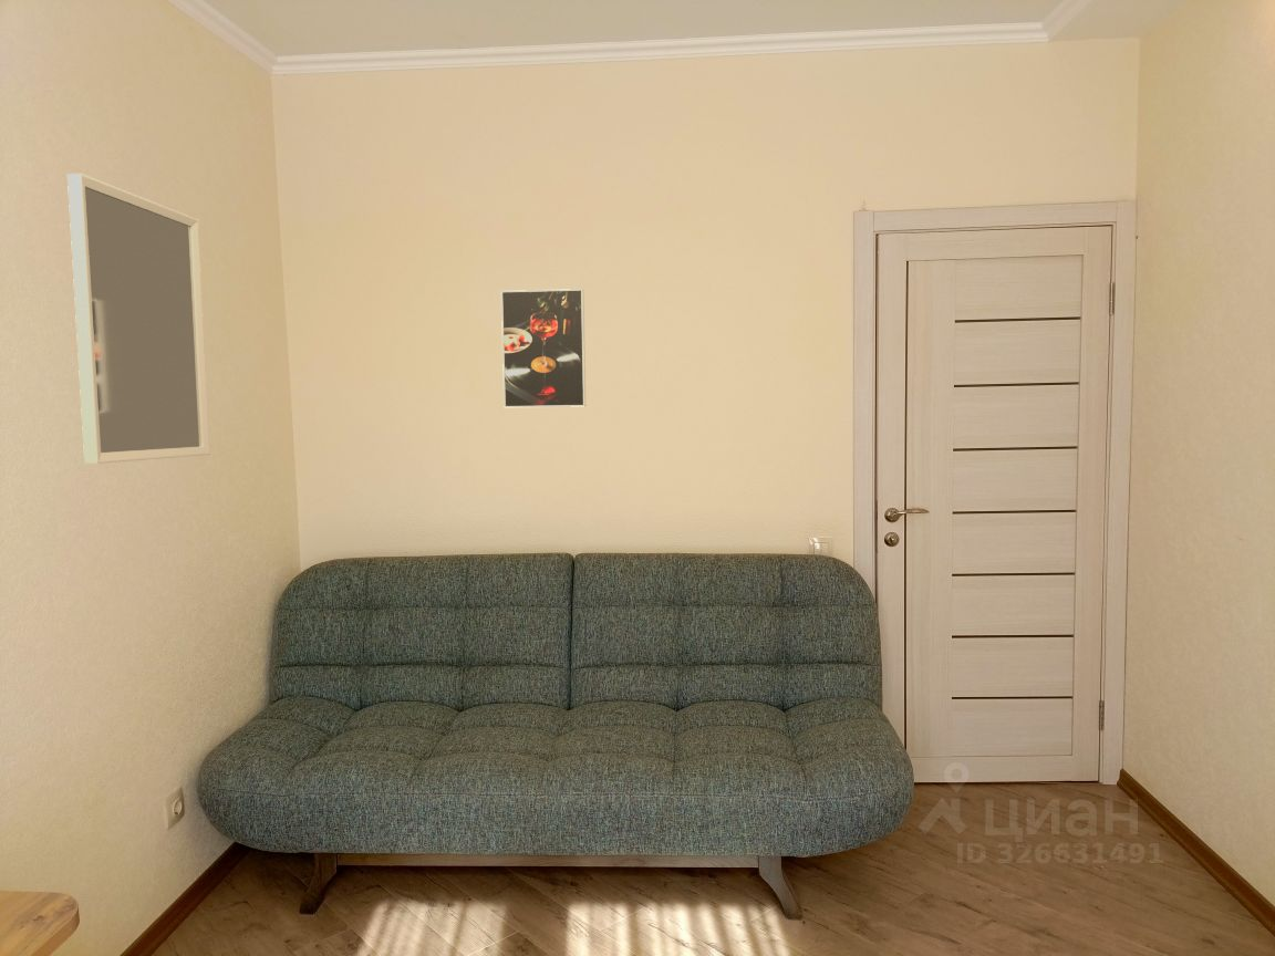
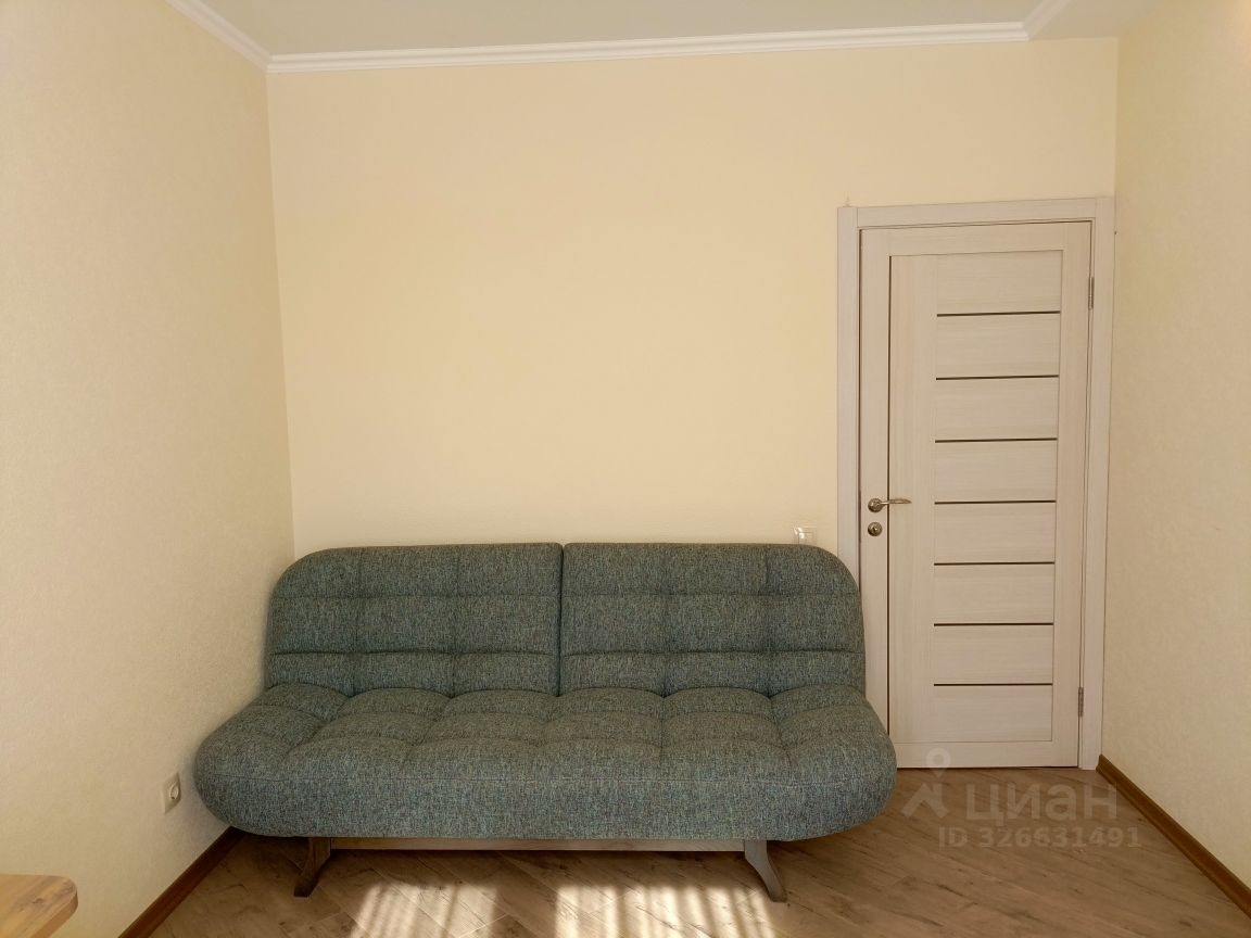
- home mirror [66,173,211,465]
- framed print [500,288,587,408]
